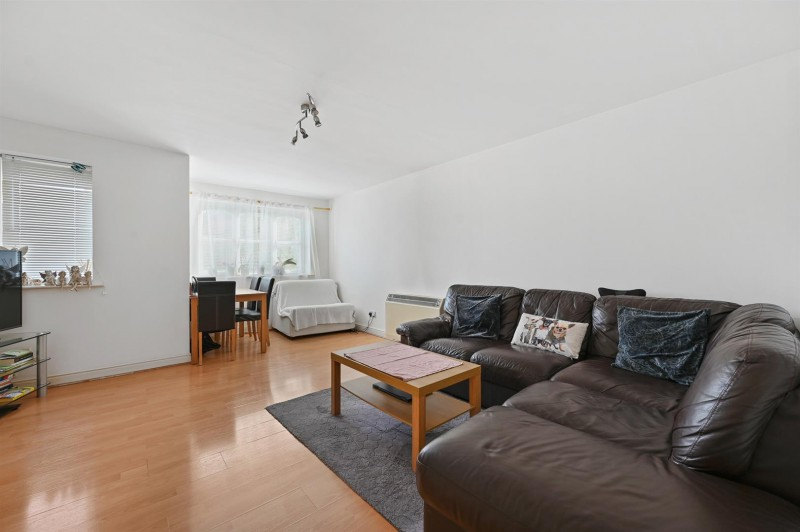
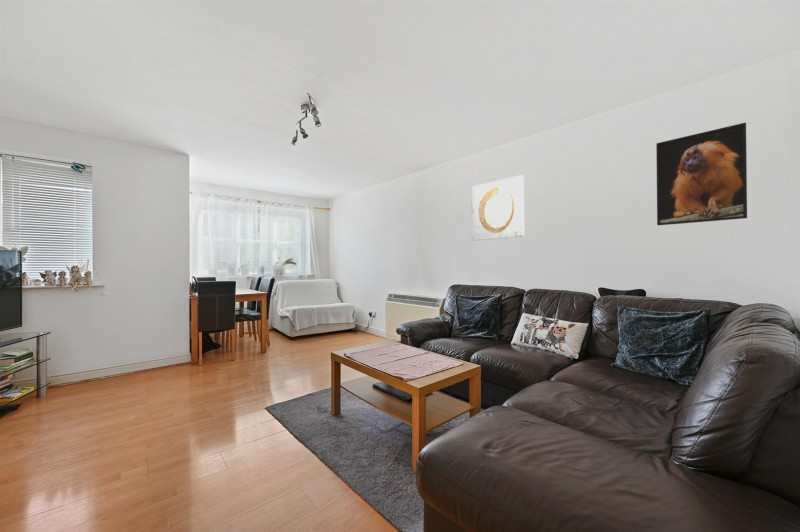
+ wall art [471,174,525,242]
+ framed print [655,122,748,226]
